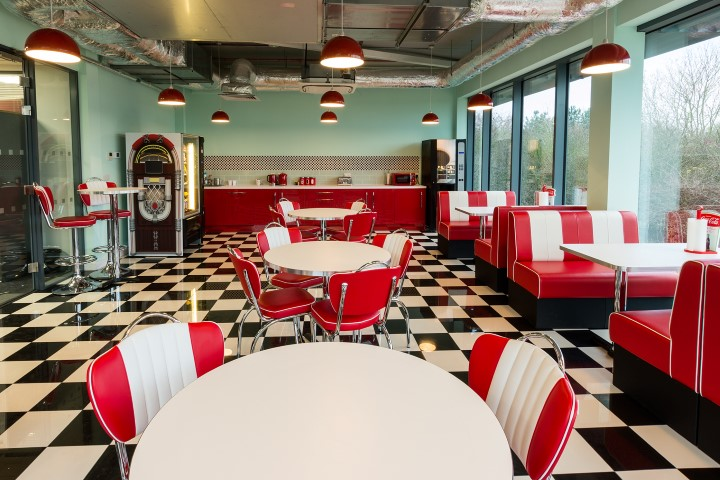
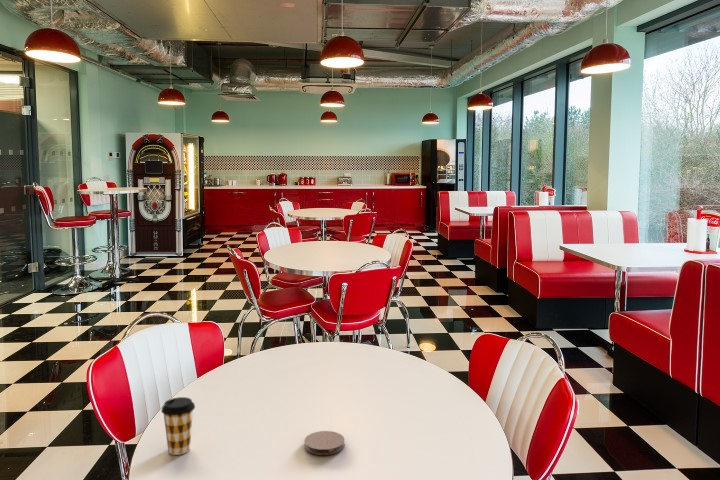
+ coffee cup [160,396,196,456]
+ coaster [303,430,345,456]
